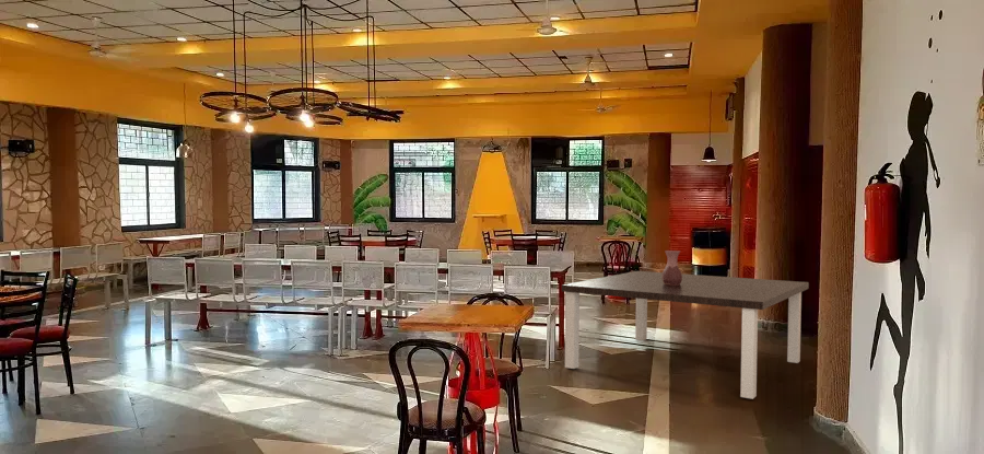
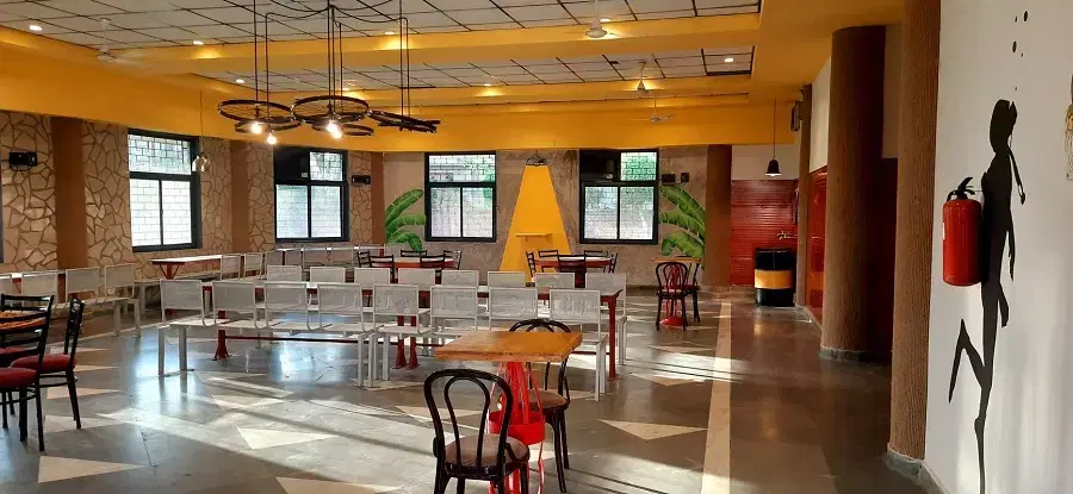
- vase [661,249,683,286]
- dining table [561,270,810,400]
